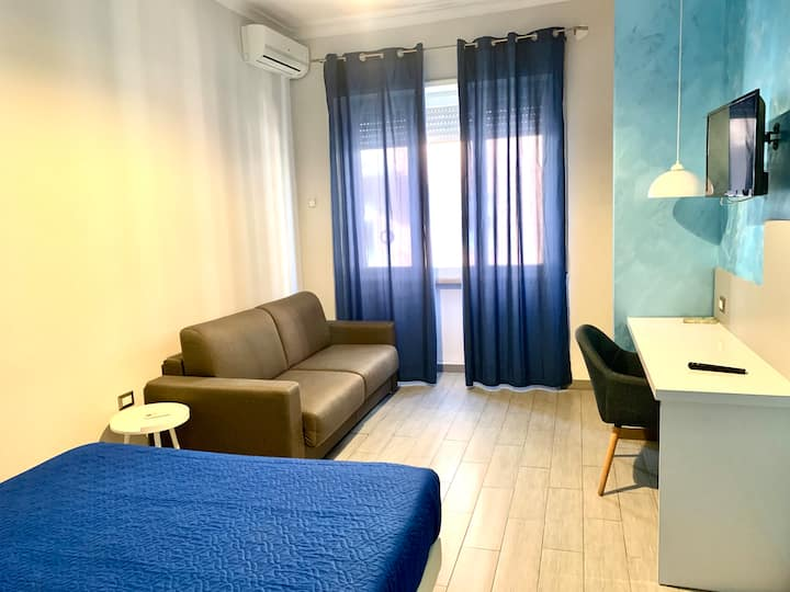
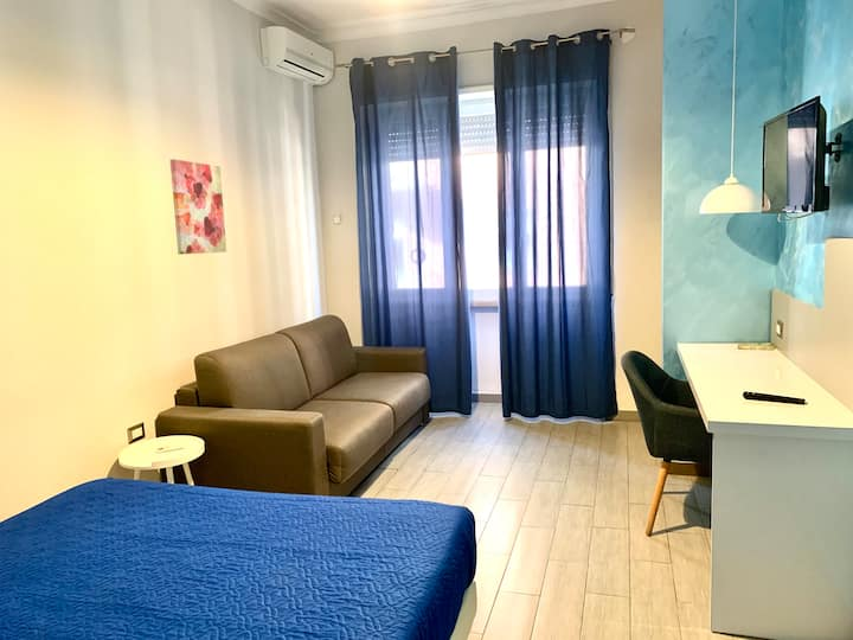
+ wall art [169,158,227,255]
